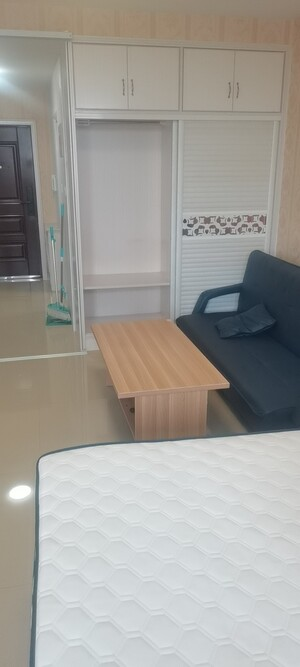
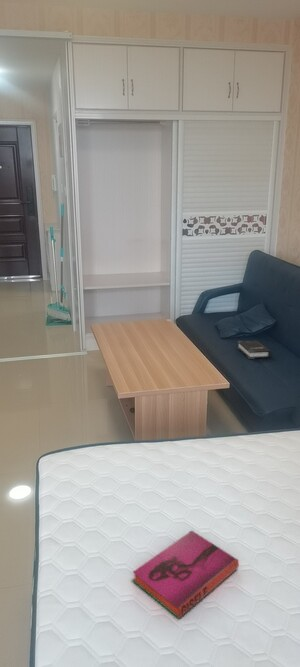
+ hardback book [132,530,240,619]
+ hardback book [236,340,272,360]
